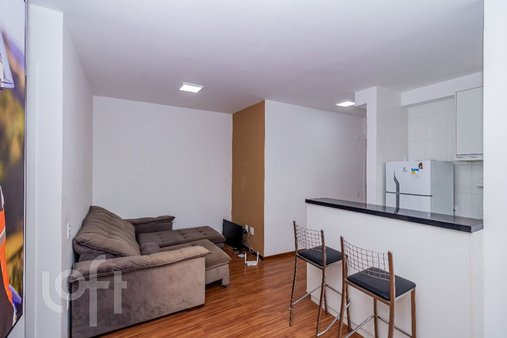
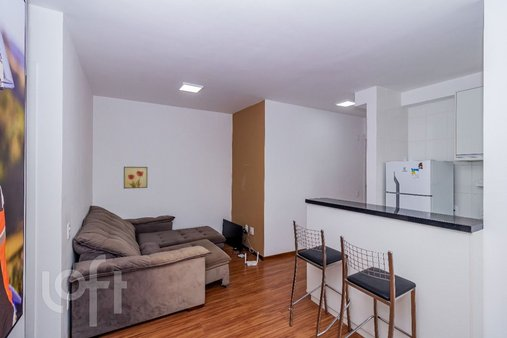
+ wall art [123,166,148,190]
